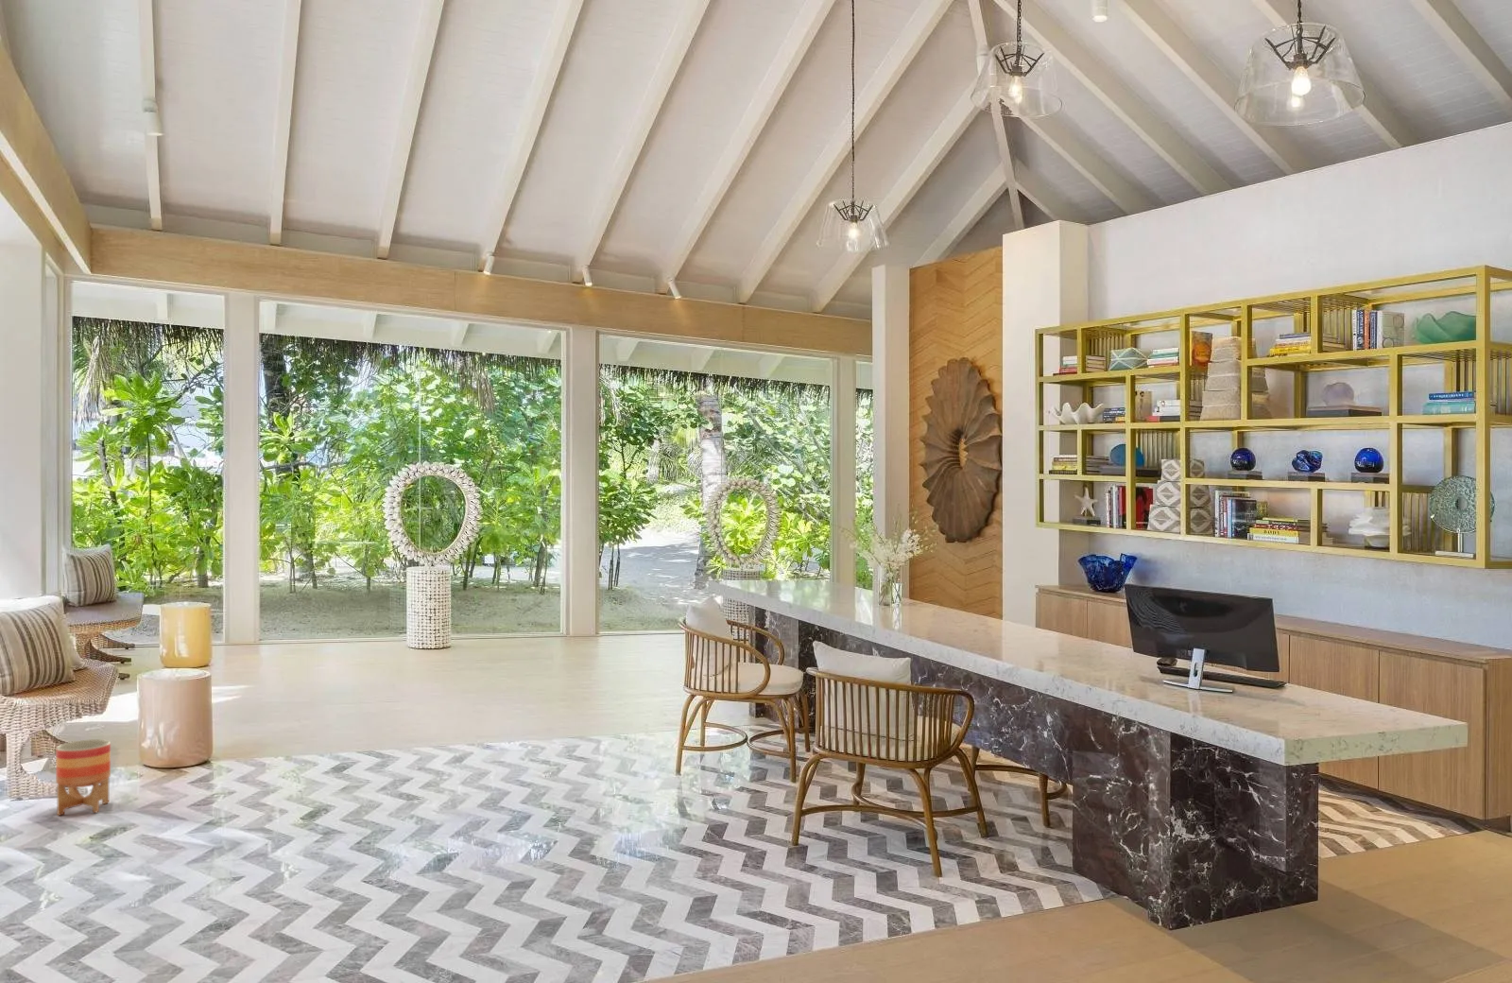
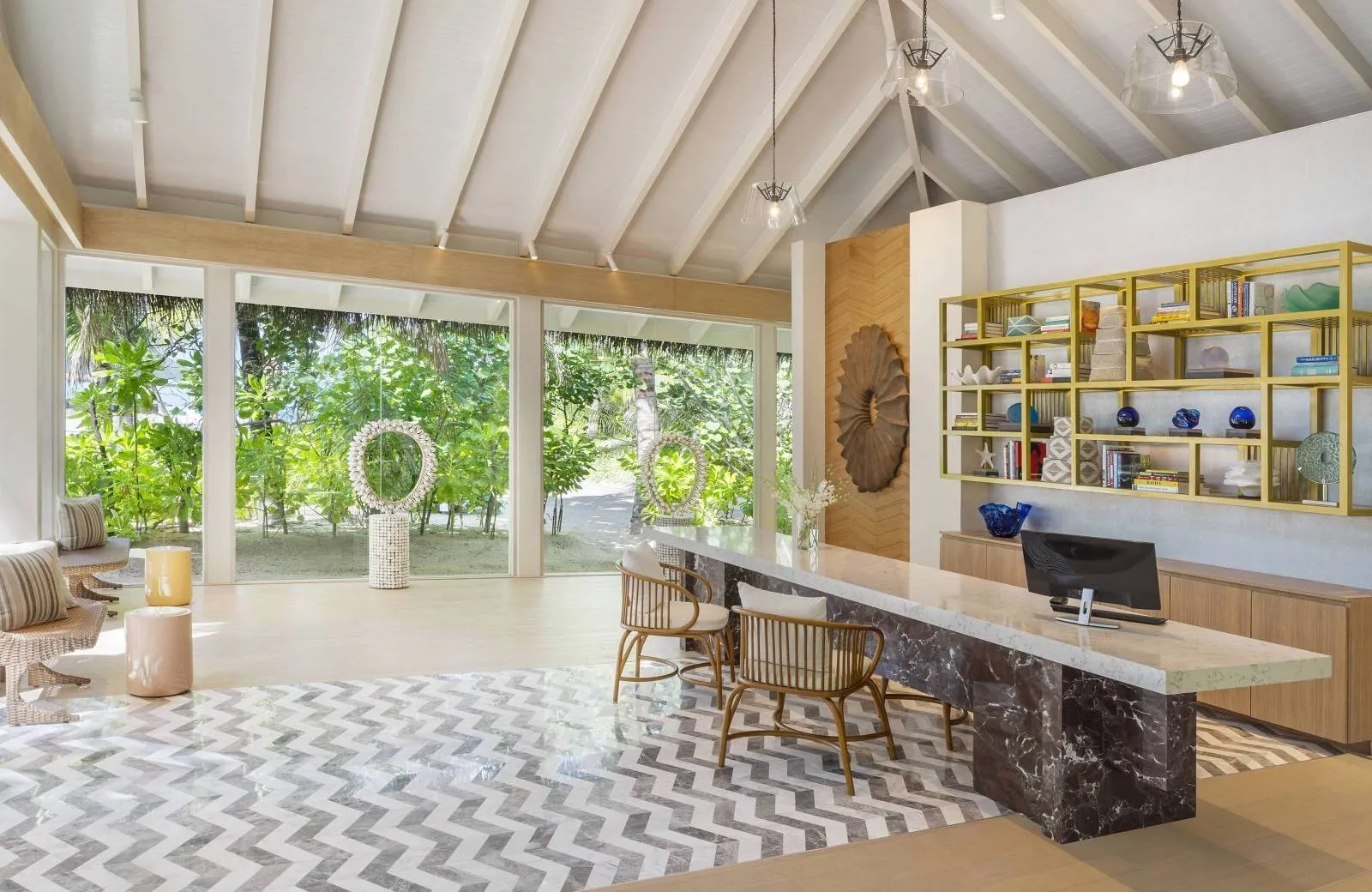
- planter [55,738,111,817]
